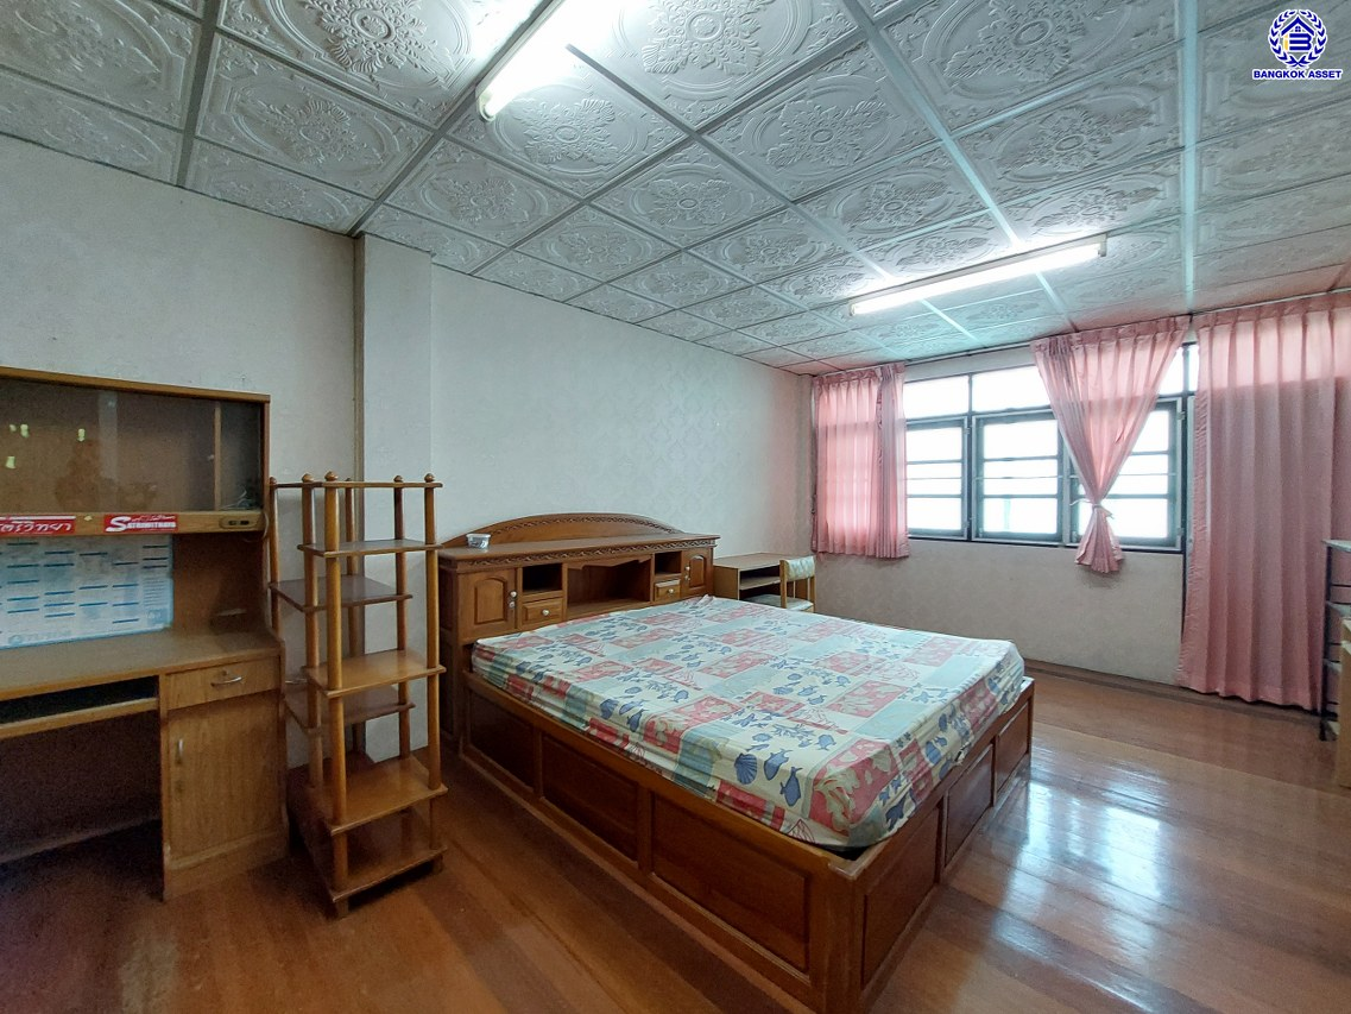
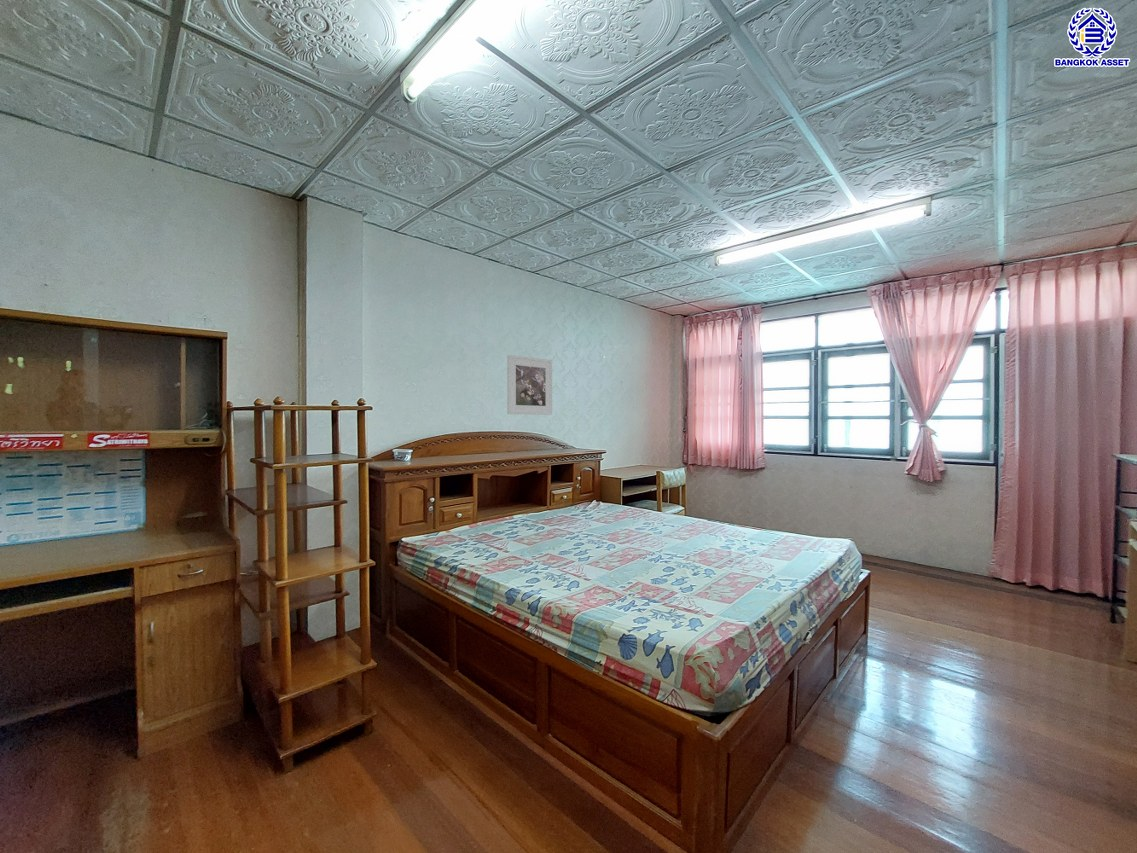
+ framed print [506,354,553,416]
